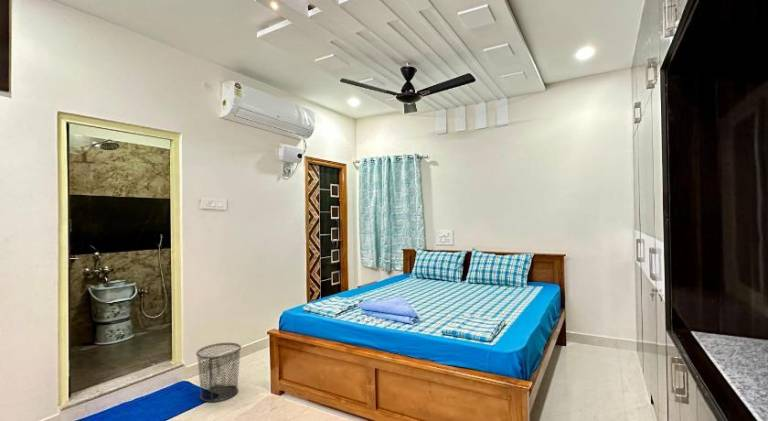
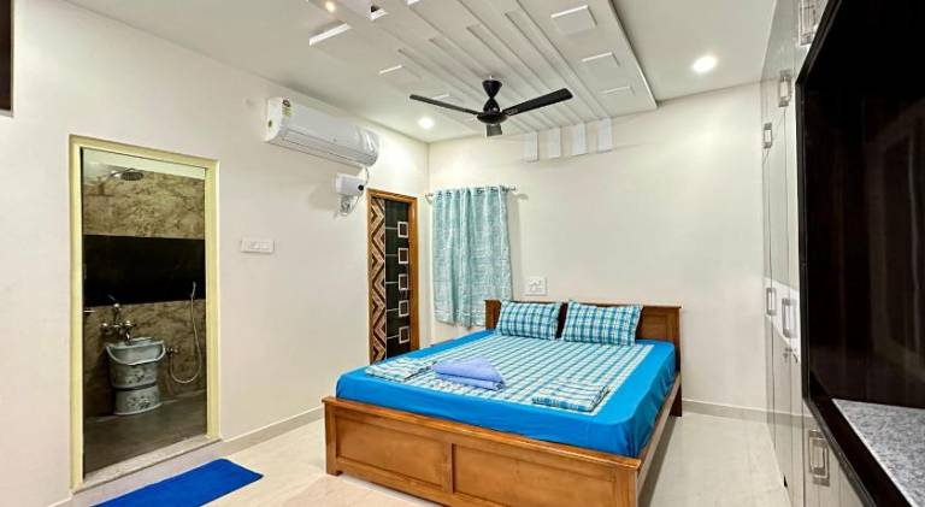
- waste bin [195,342,242,403]
